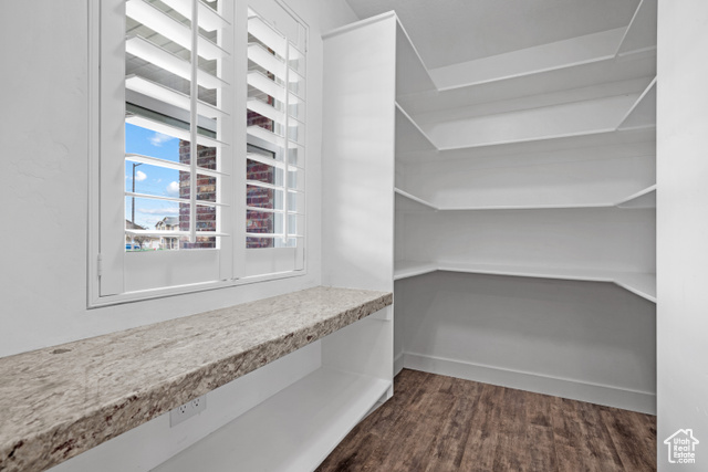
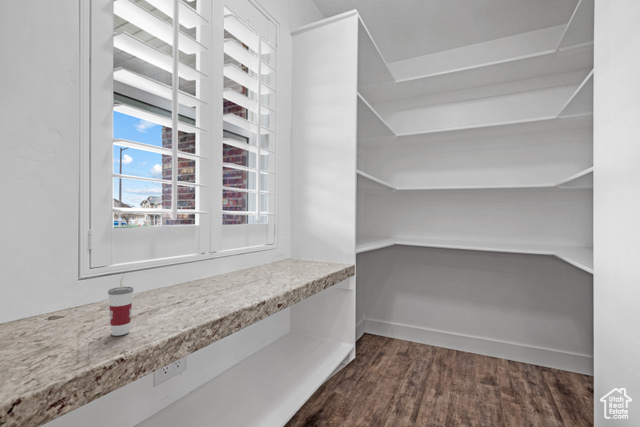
+ cup [107,273,134,337]
